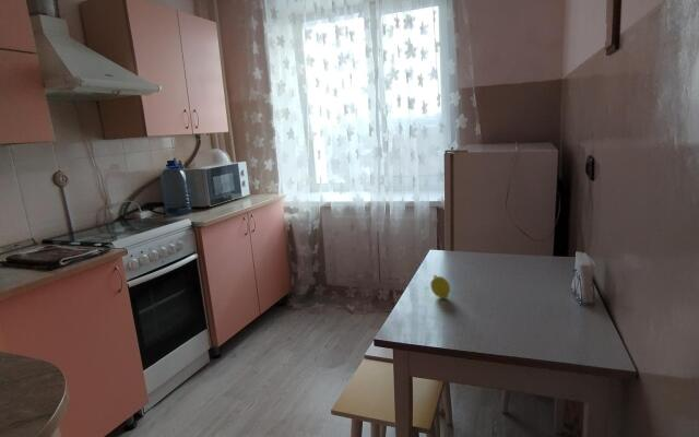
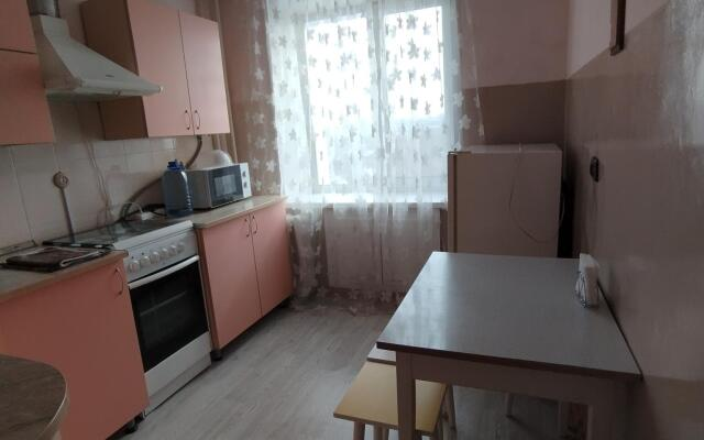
- fruit [429,274,451,300]
